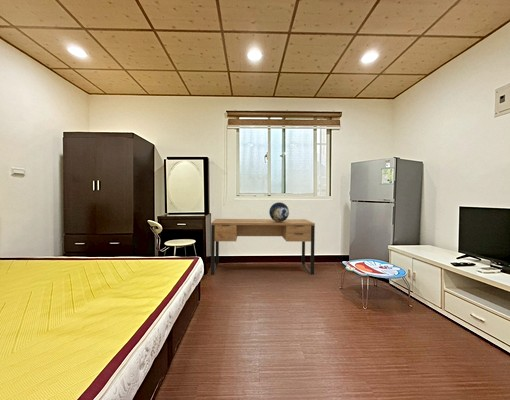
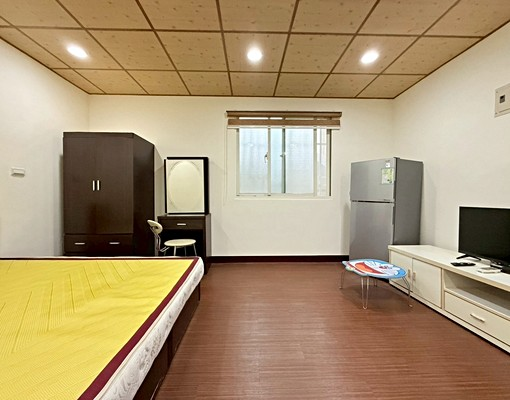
- desk [210,218,316,276]
- globe [268,201,290,222]
